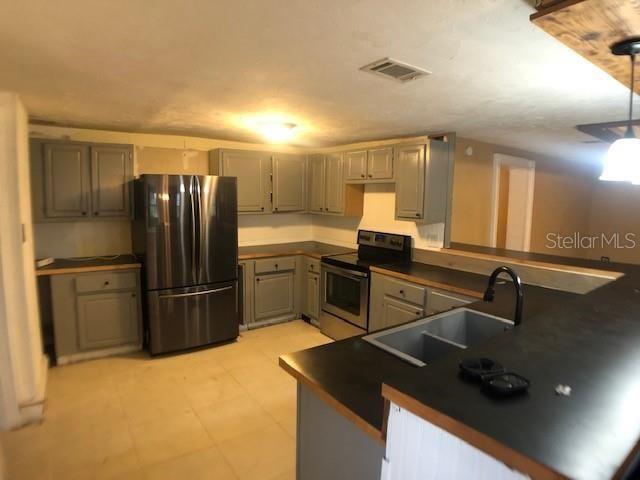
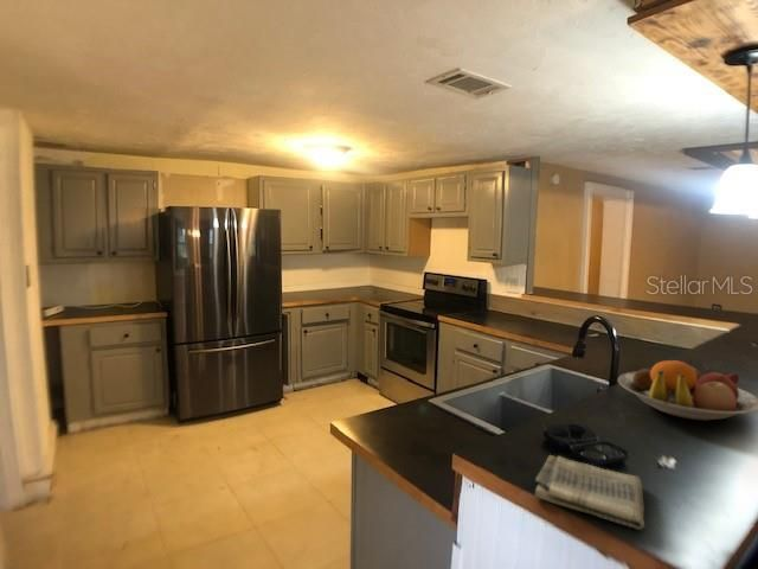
+ fruit bowl [617,359,758,422]
+ dish towel [533,454,645,531]
